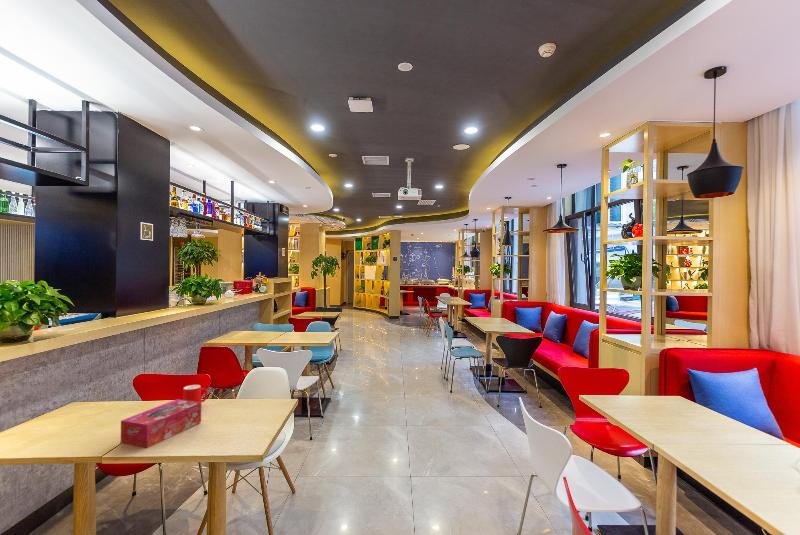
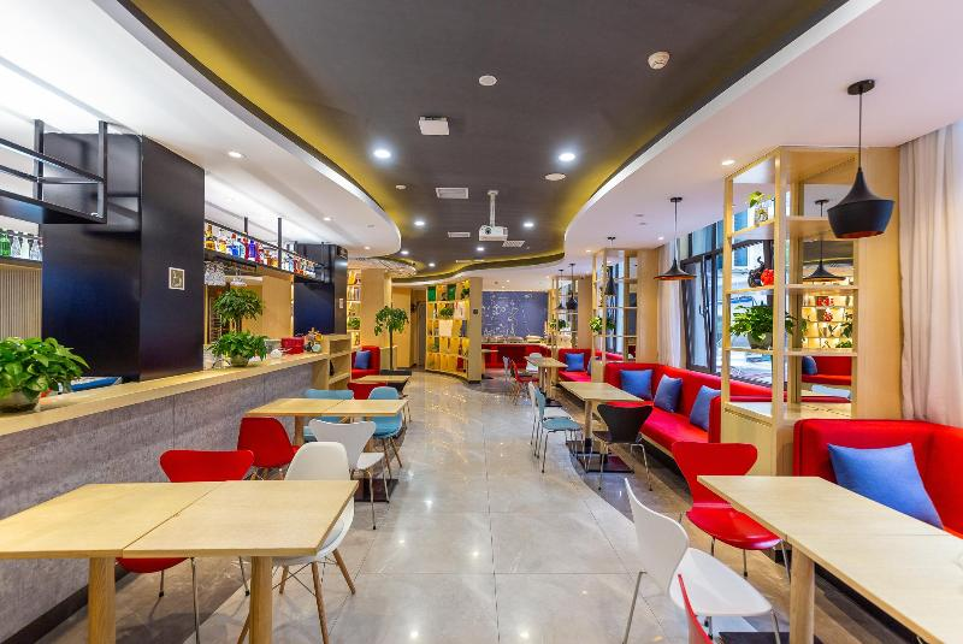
- cup [182,384,208,403]
- tissue box [120,398,202,449]
